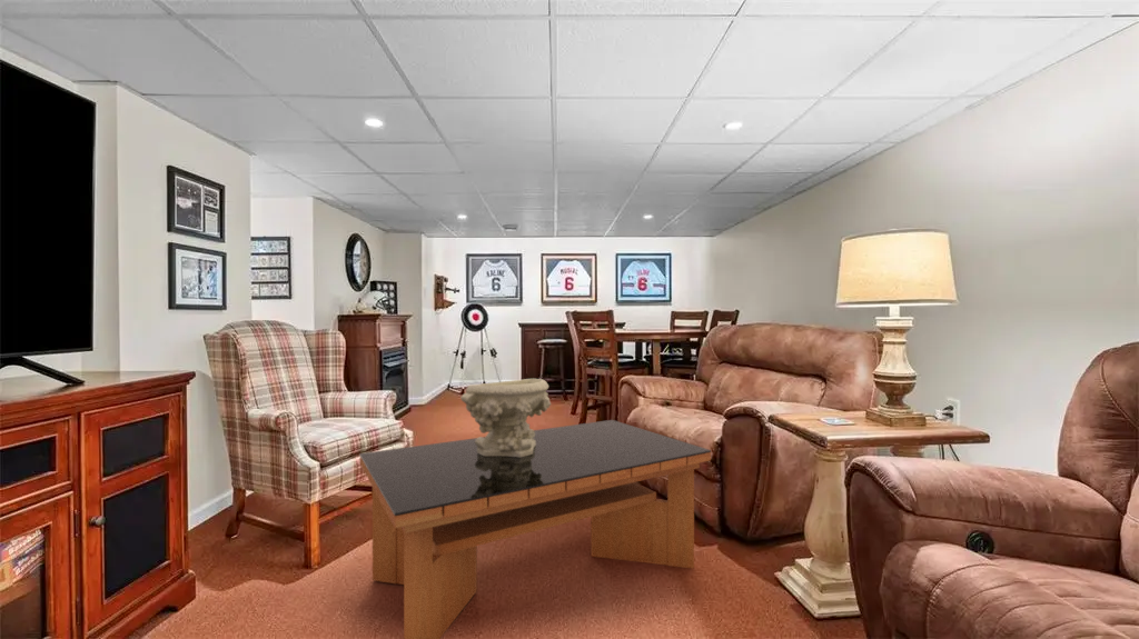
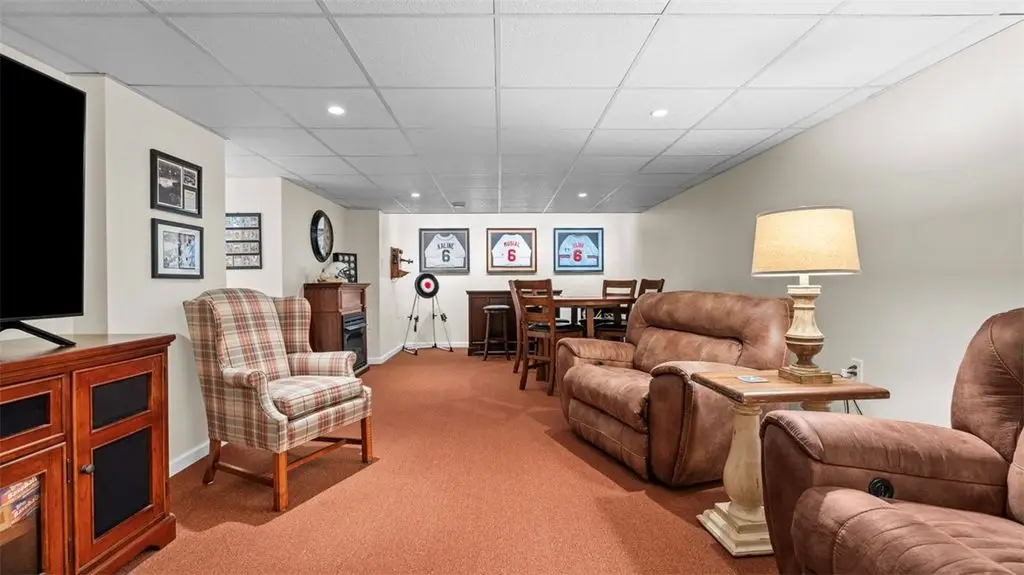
- decorative bowl [459,378,552,458]
- coffee table [359,419,712,639]
